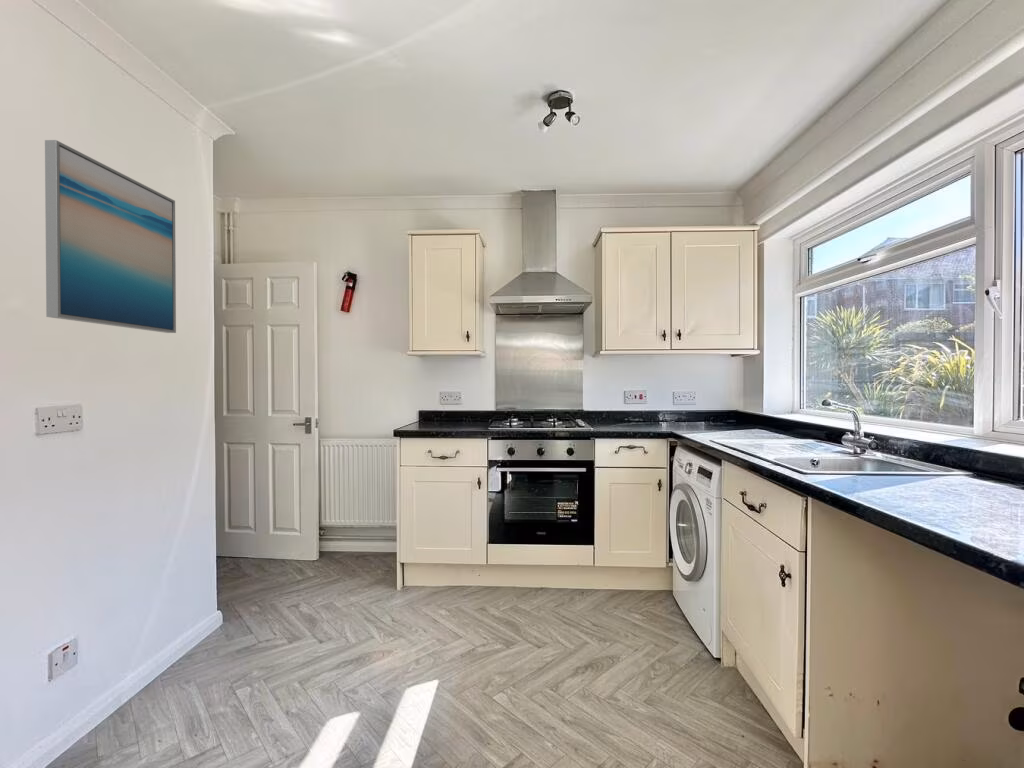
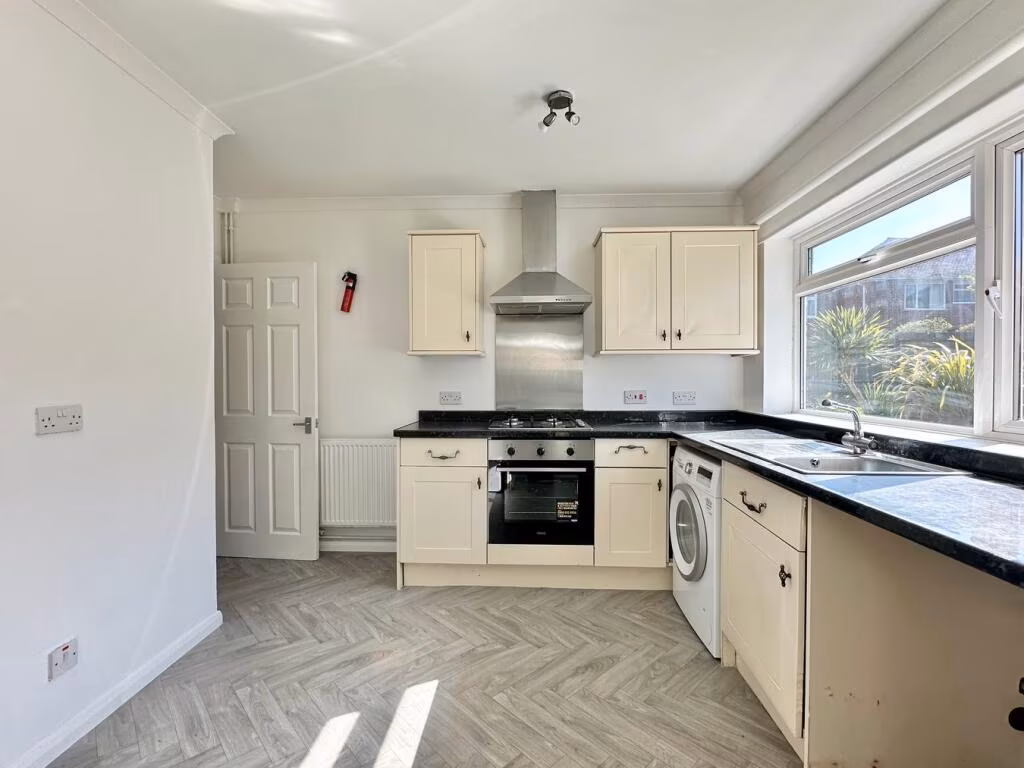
- wall art [44,139,177,334]
